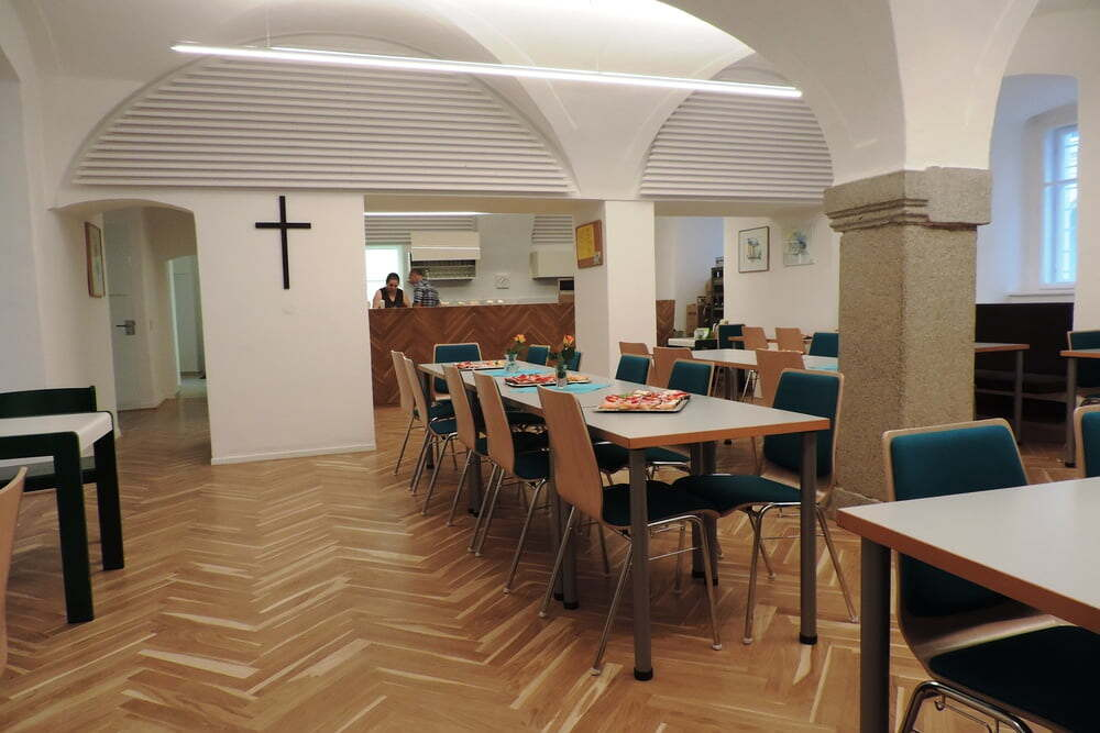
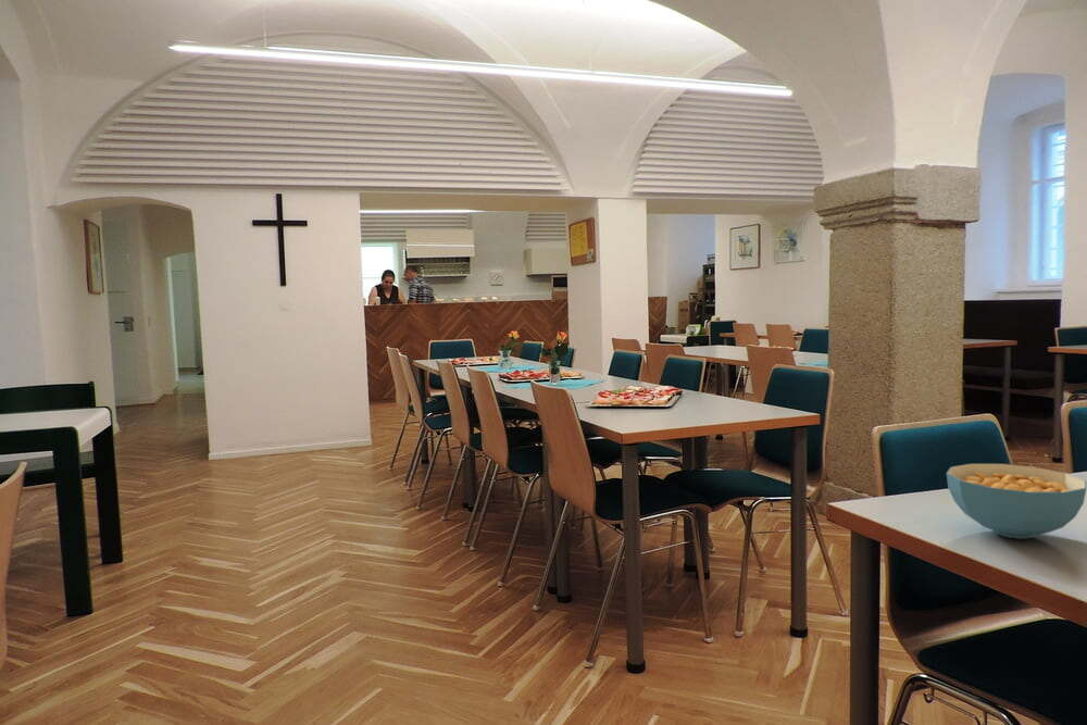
+ cereal bowl [946,463,1087,540]
